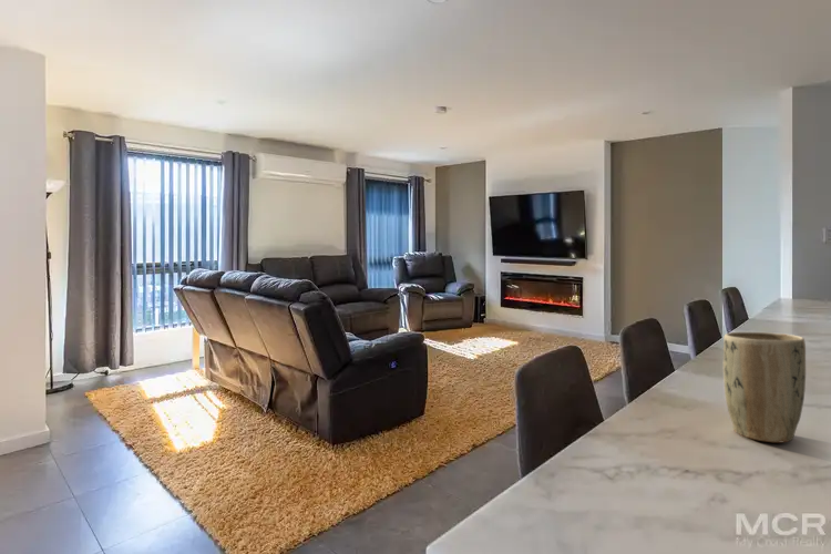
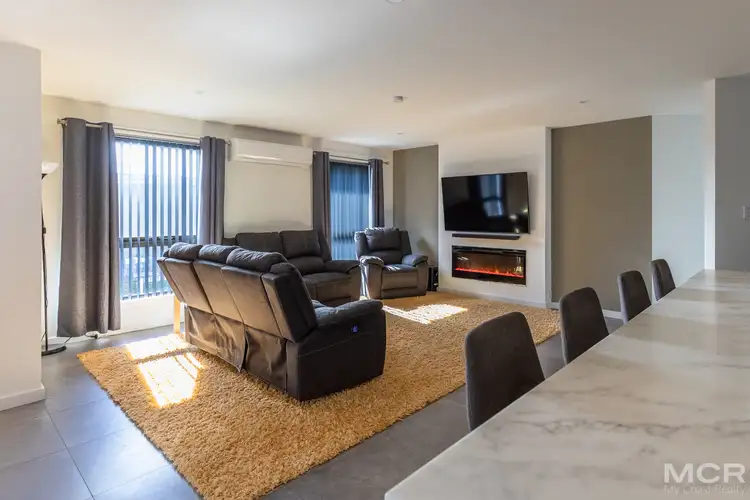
- plant pot [722,331,807,443]
